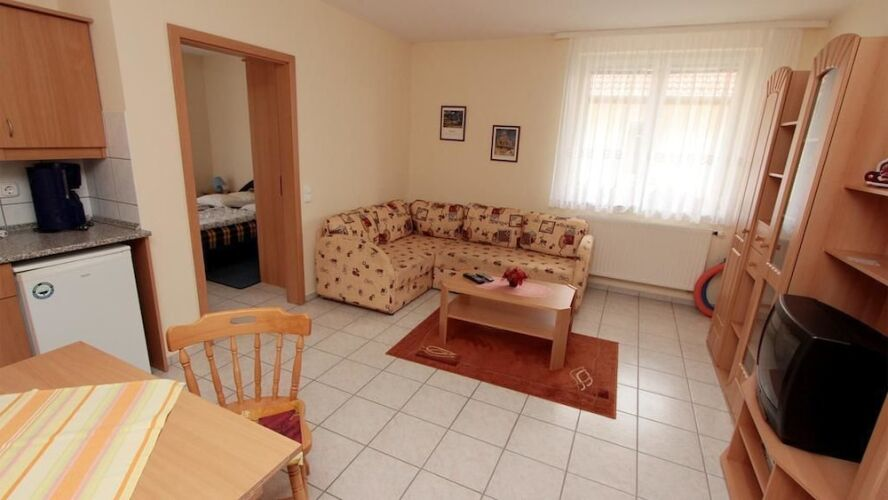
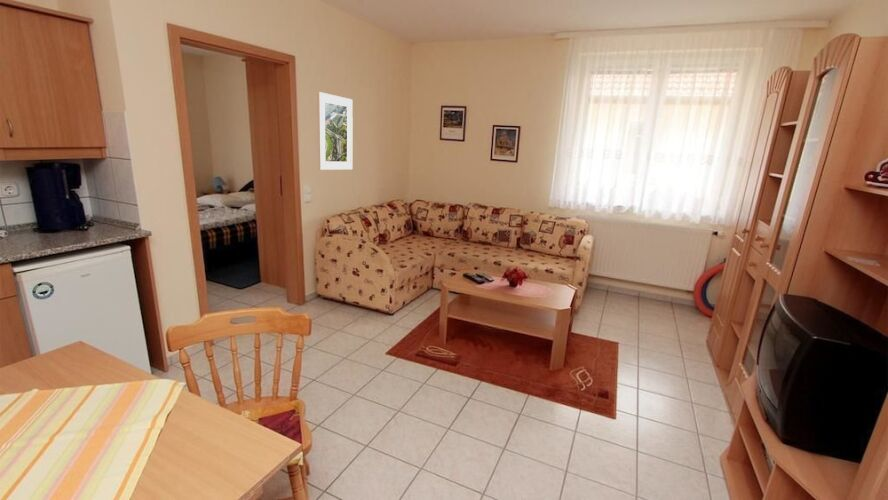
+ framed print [316,91,354,171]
